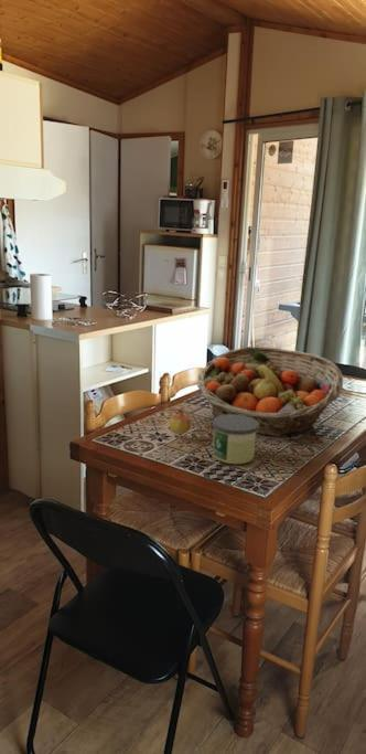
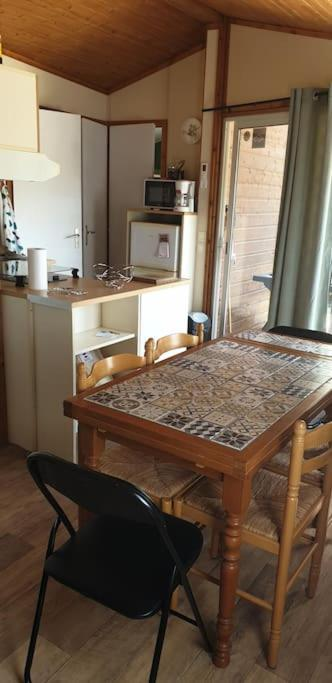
- candle [212,415,259,465]
- fruit basket [196,346,344,437]
- fruit [168,407,193,440]
